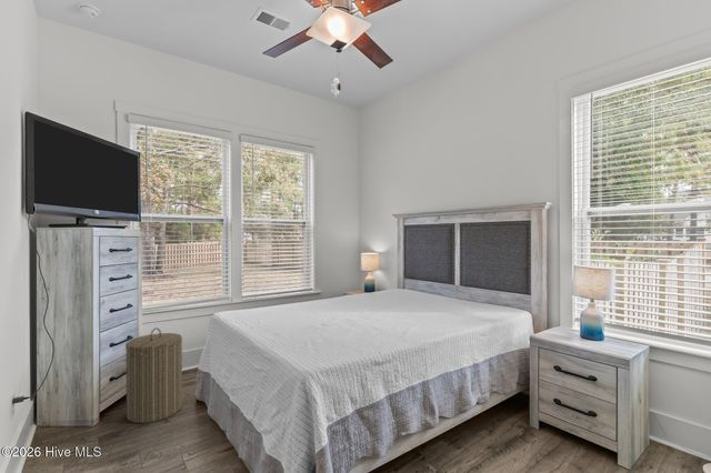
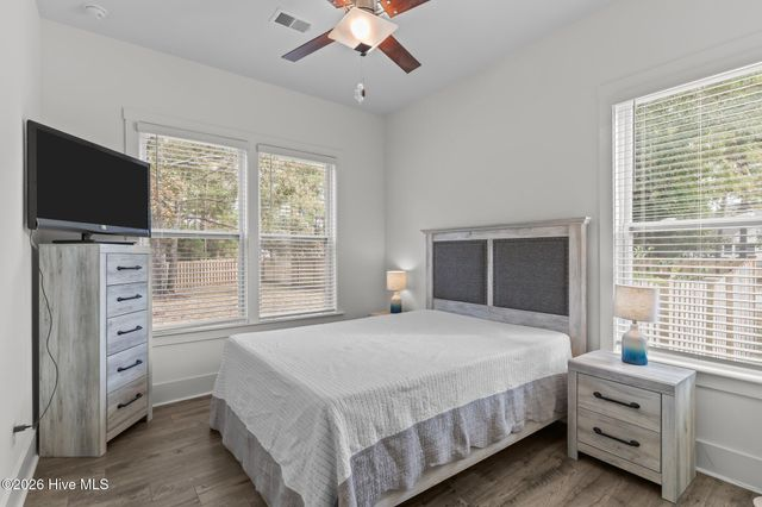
- laundry hamper [124,326,183,424]
